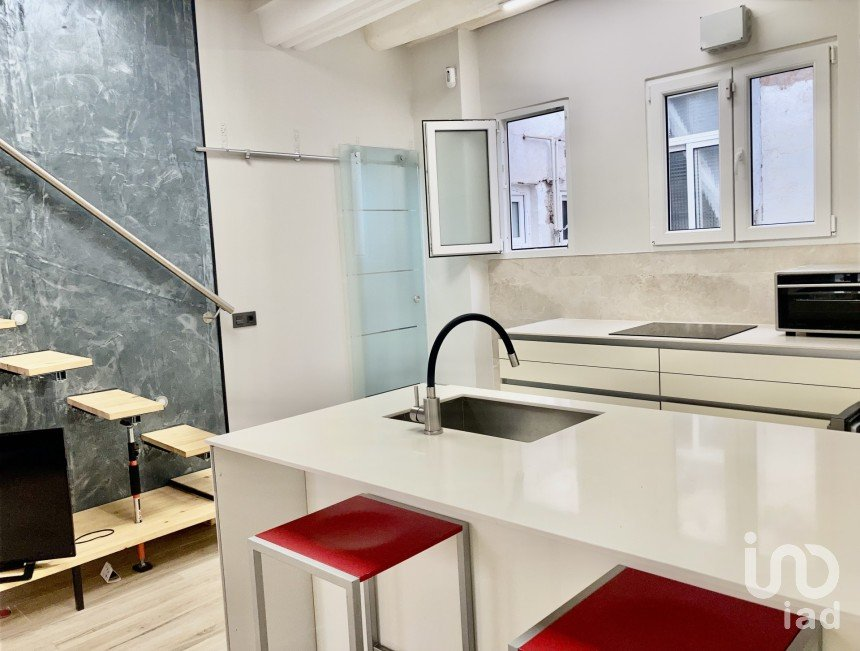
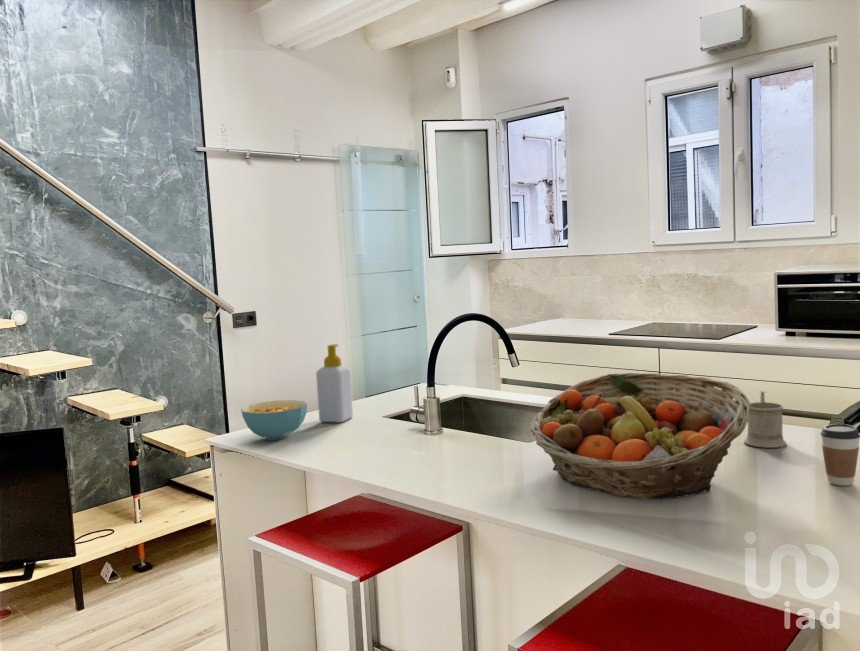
+ cereal bowl [240,399,308,441]
+ mug [743,390,788,449]
+ soap bottle [315,343,354,423]
+ fruit basket [530,372,751,501]
+ coffee cup [820,423,860,487]
